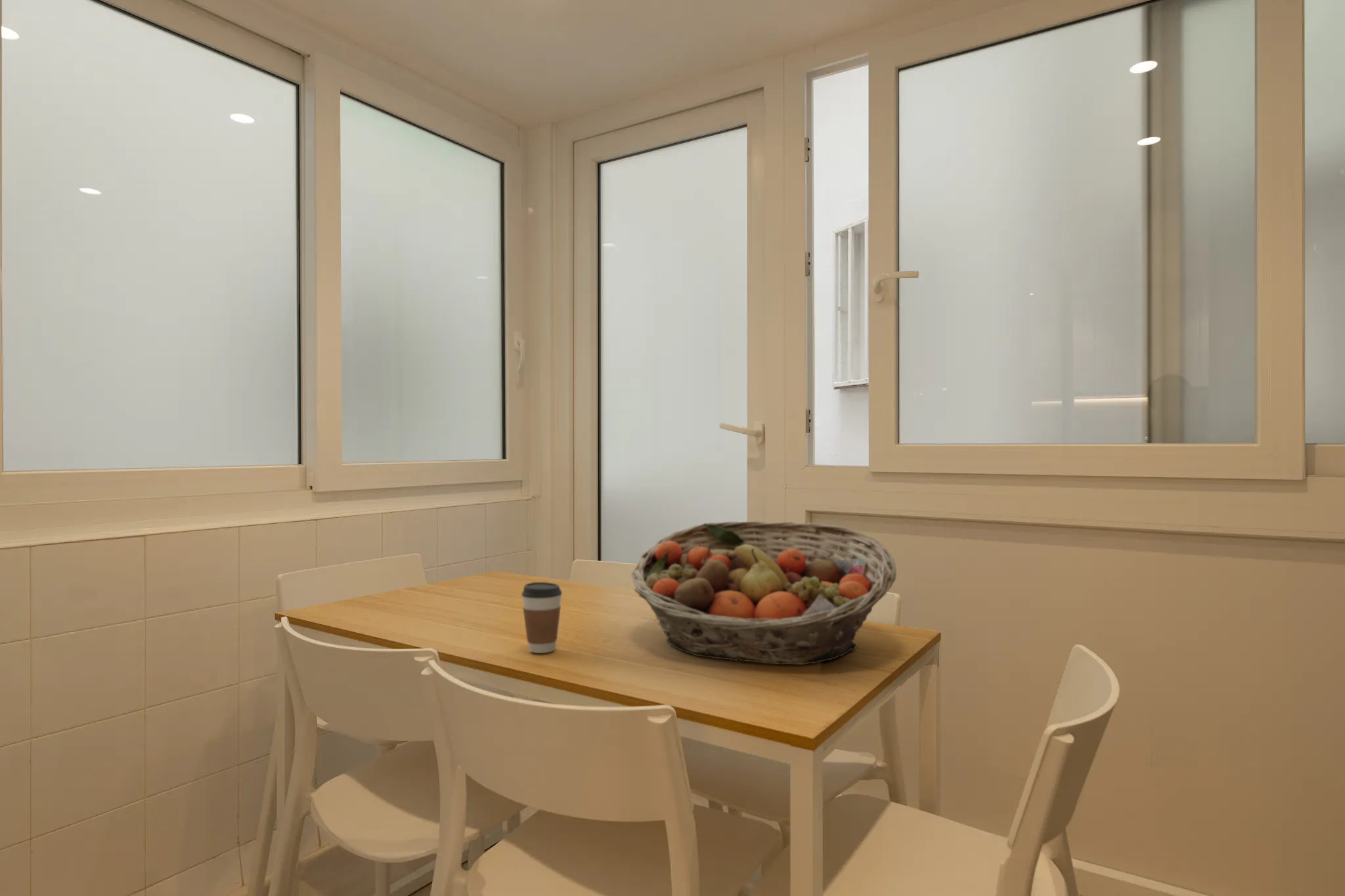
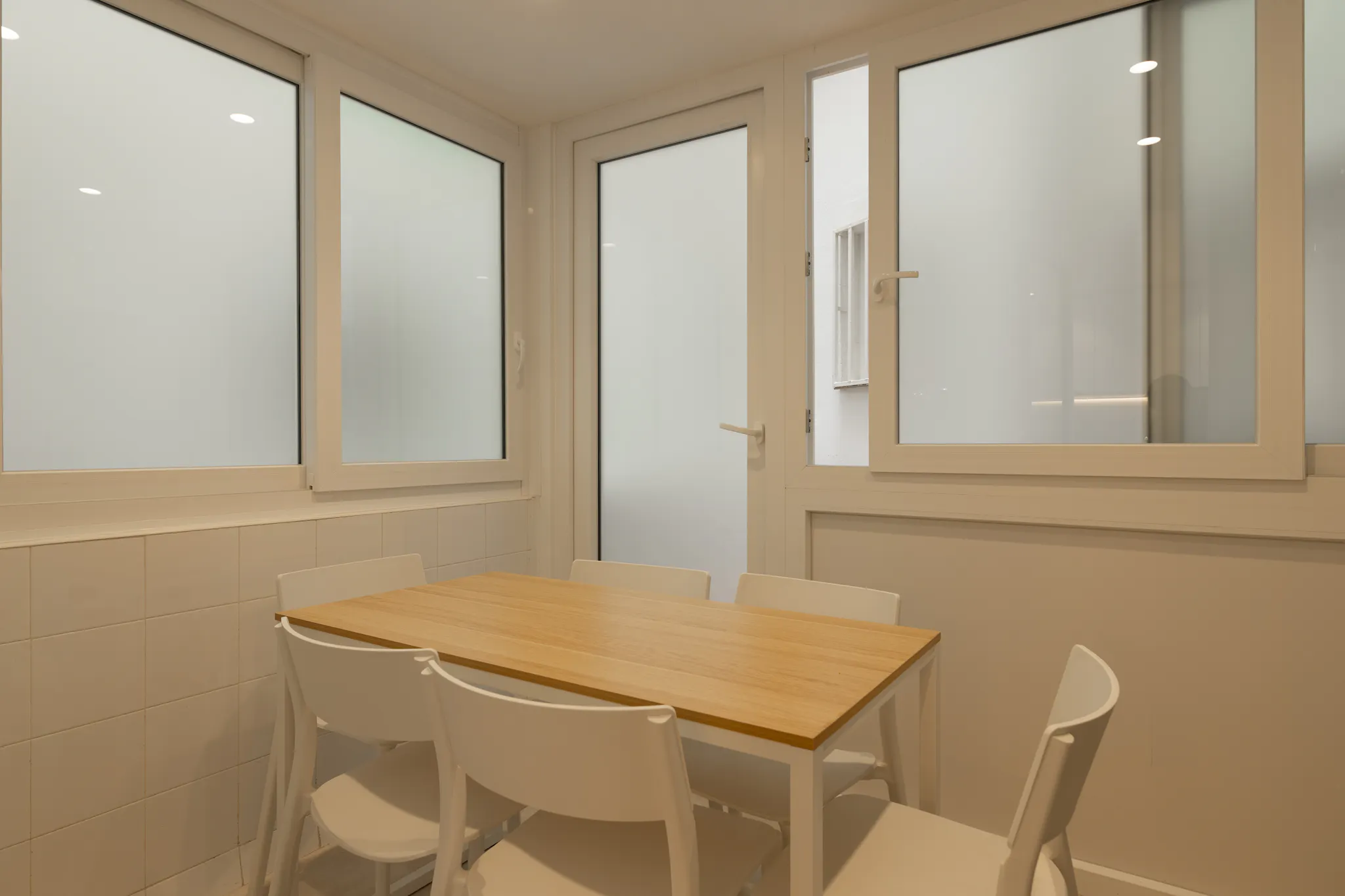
- fruit basket [630,521,897,666]
- coffee cup [521,582,563,654]
